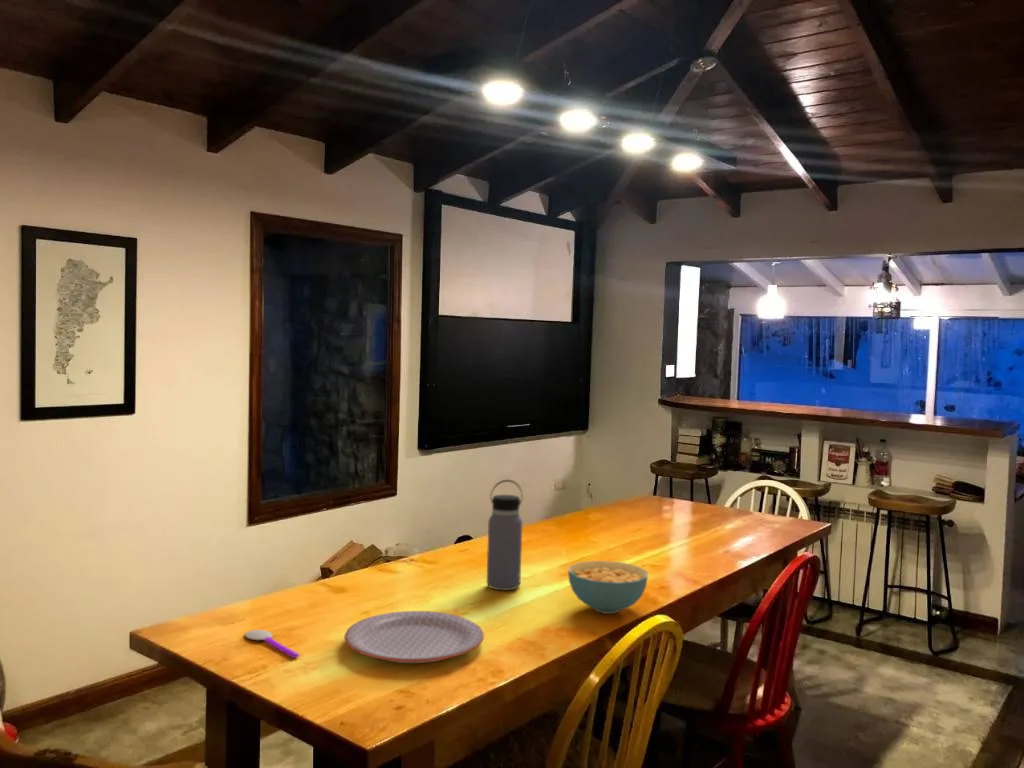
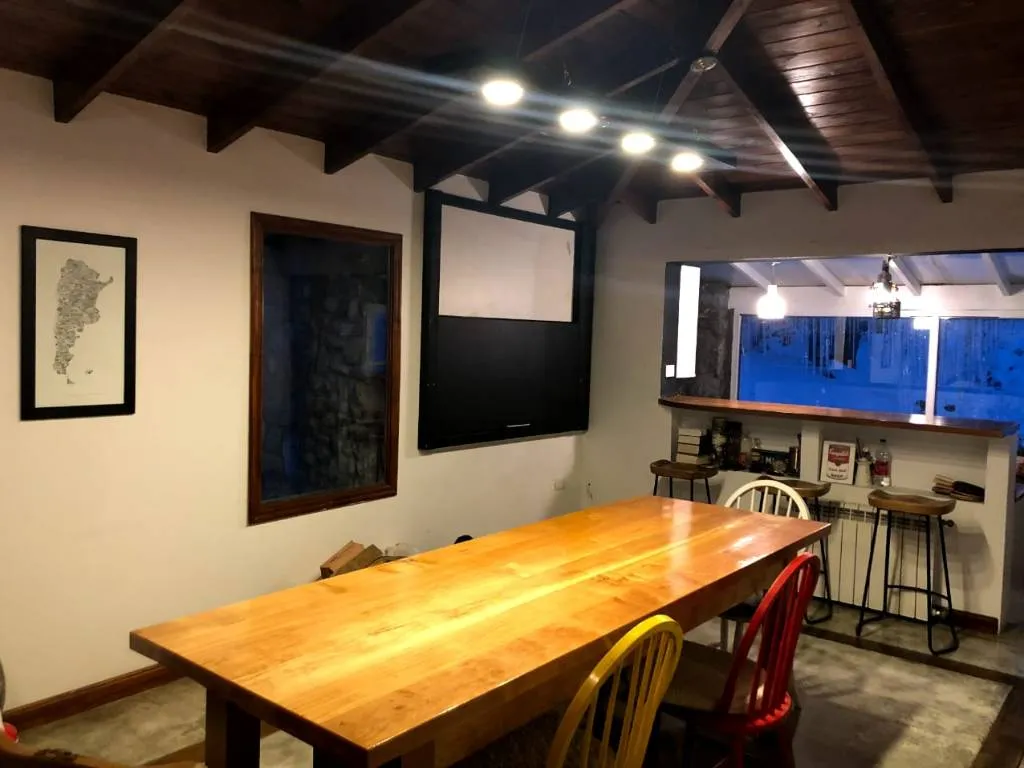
- cereal bowl [567,560,649,615]
- spoon [244,629,300,659]
- plate [344,610,485,664]
- water bottle [486,479,523,591]
